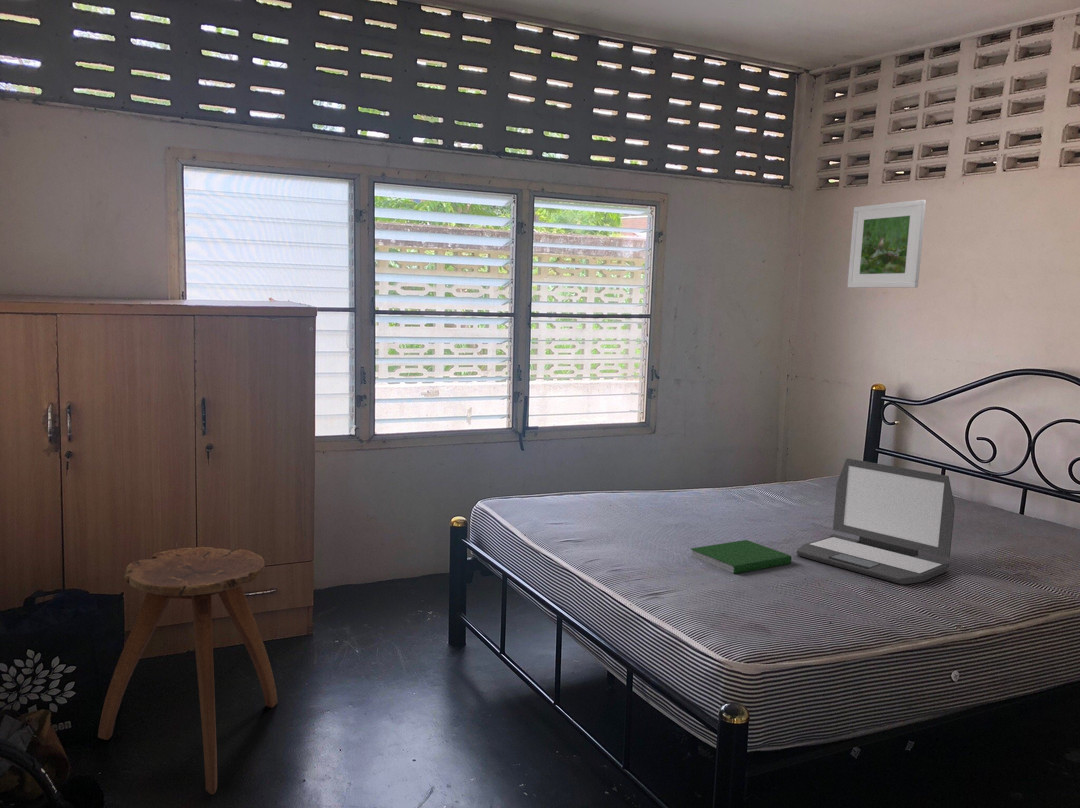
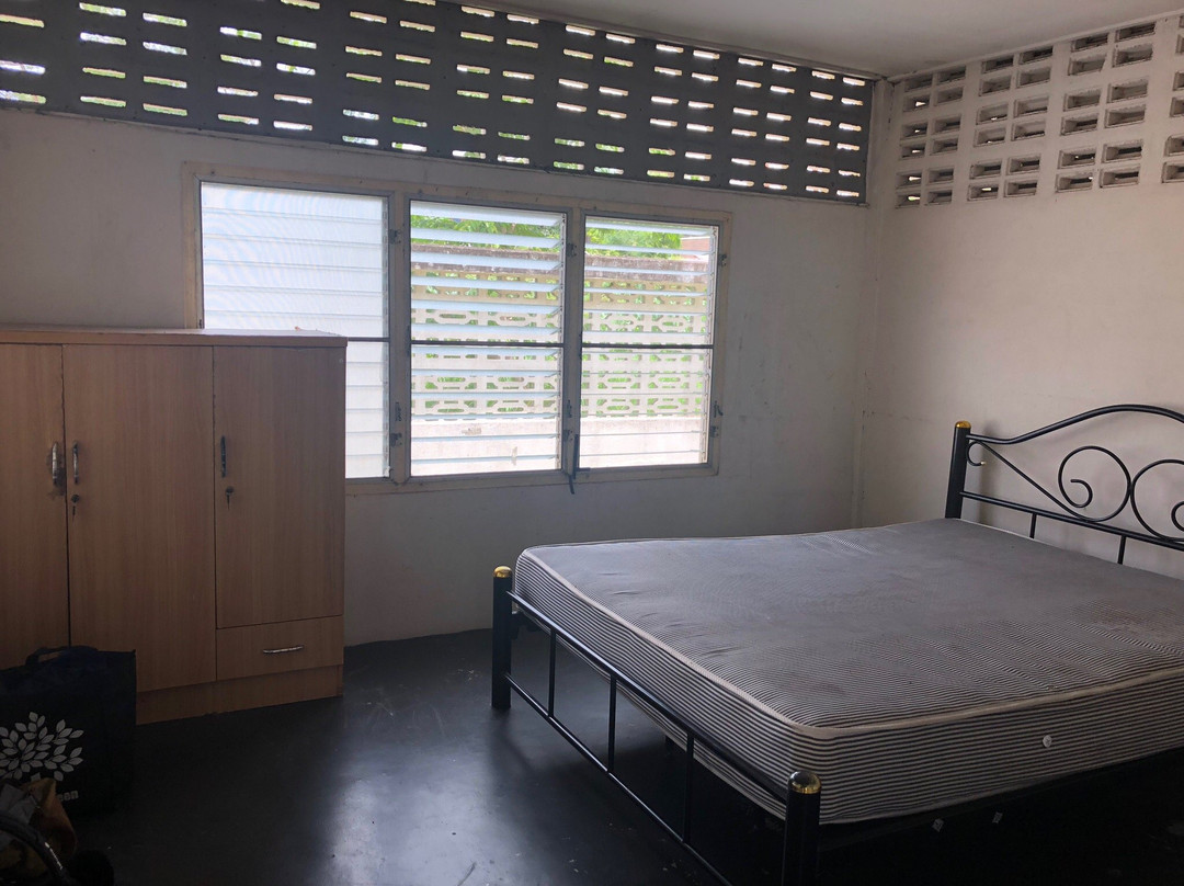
- hardcover book [690,539,793,575]
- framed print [846,199,927,289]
- stool [97,546,279,795]
- laptop [796,457,956,585]
